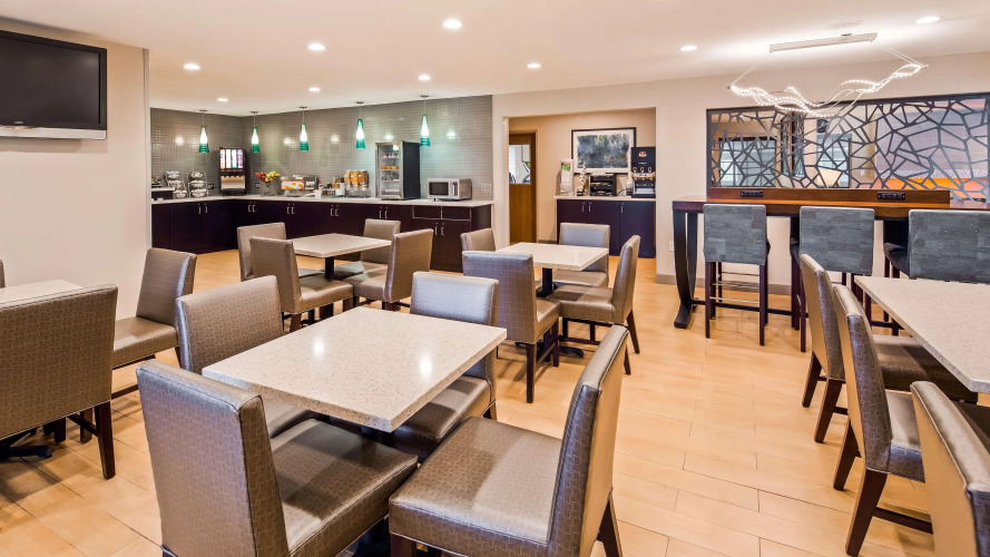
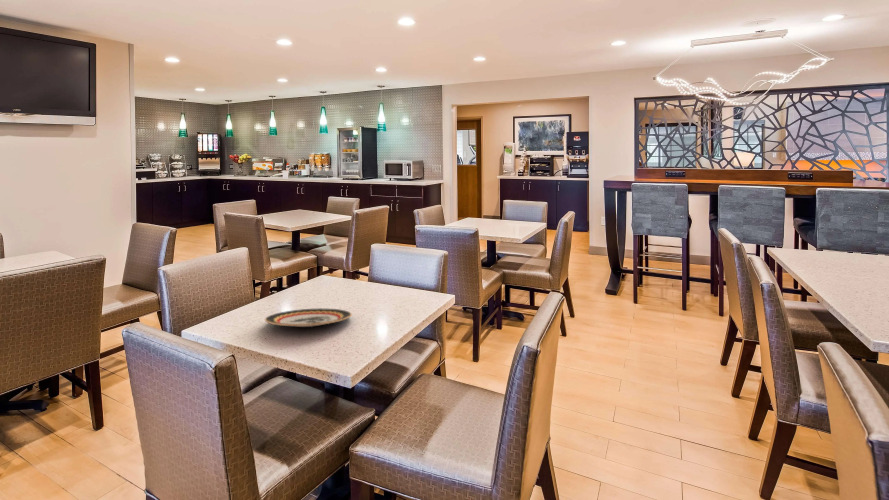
+ plate [264,307,353,328]
